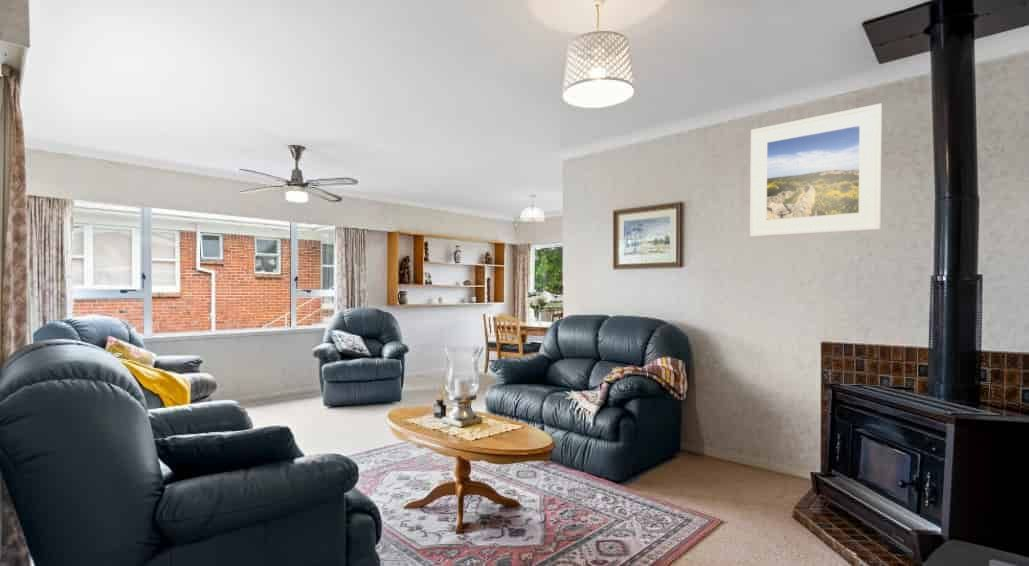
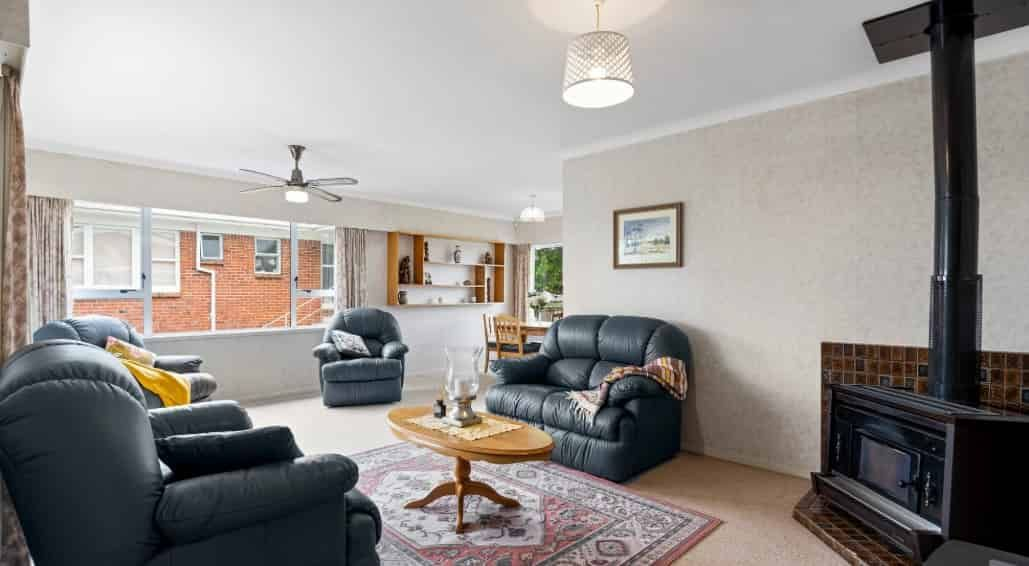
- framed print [749,103,883,238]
